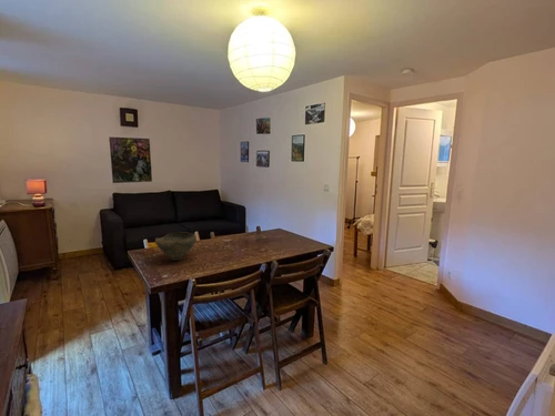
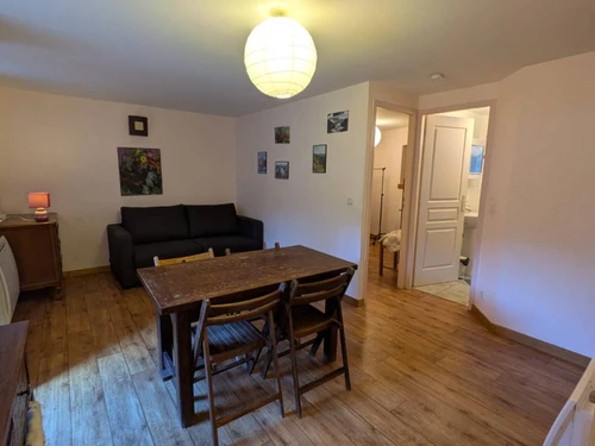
- bowl [154,231,198,261]
